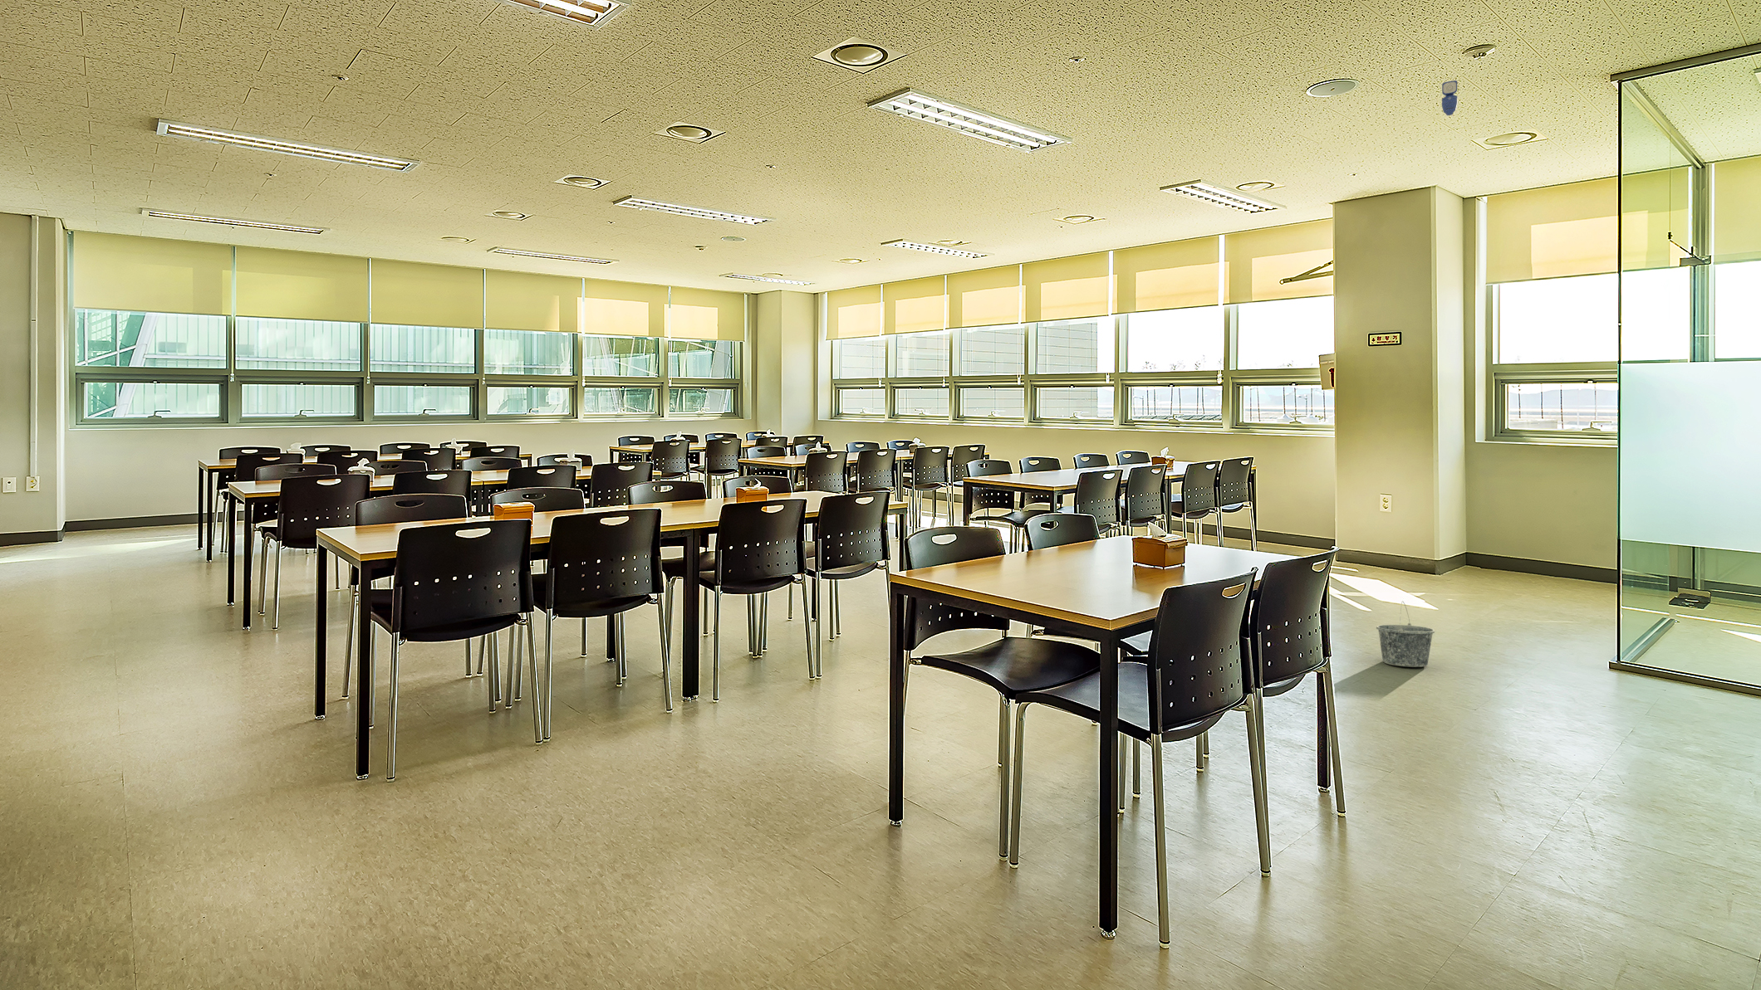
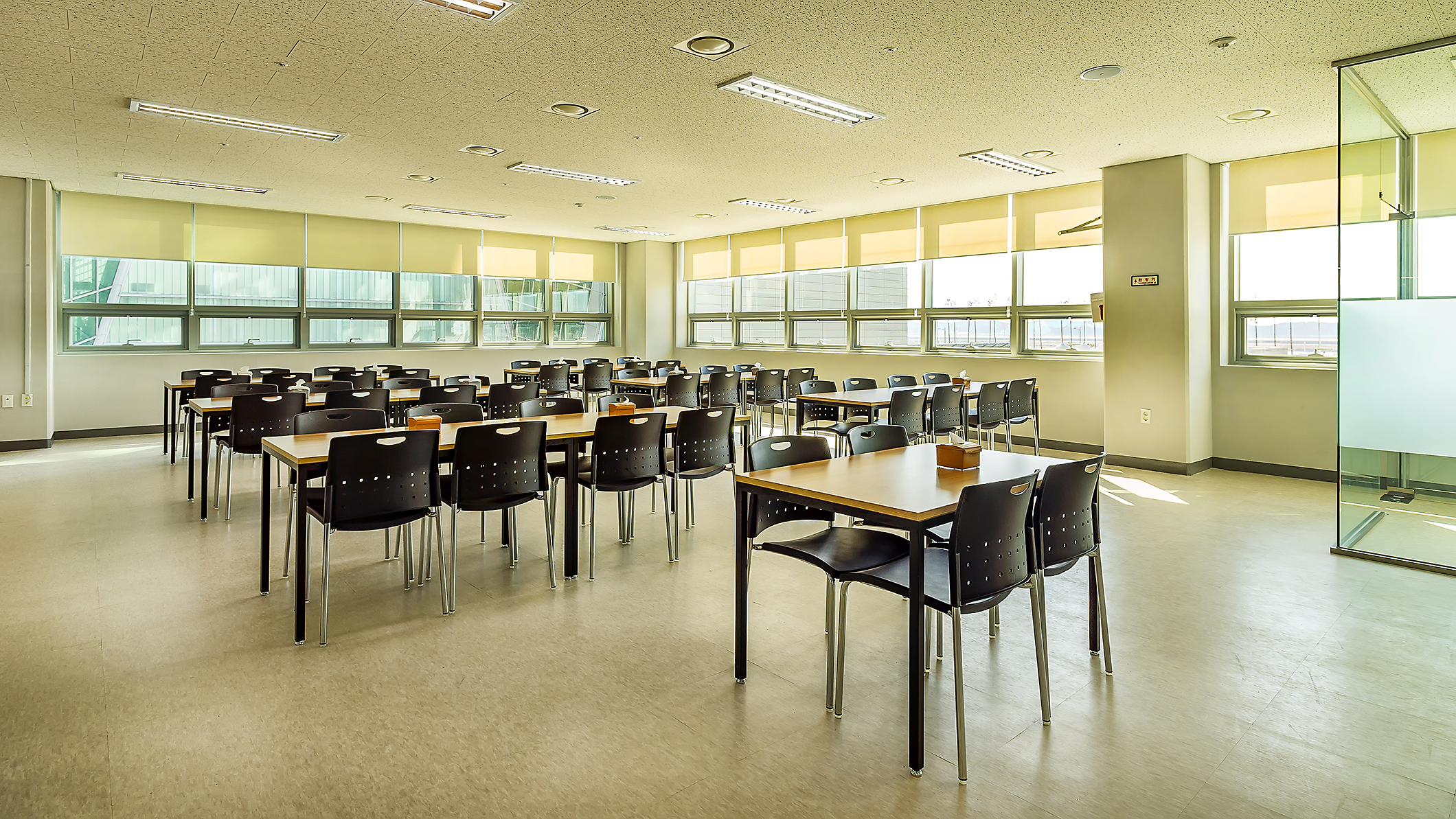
- bucket [1375,600,1436,668]
- security camera [1442,80,1459,116]
